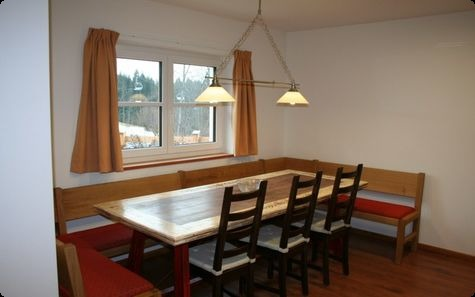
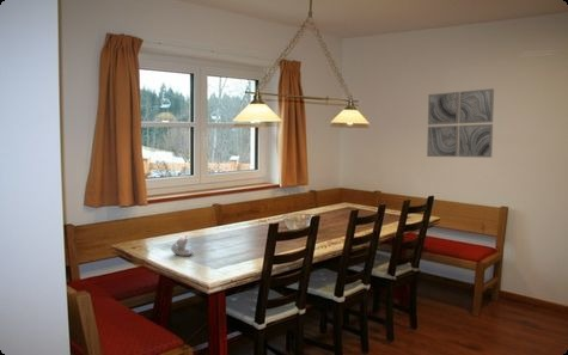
+ candle [170,234,195,257]
+ wall art [426,87,495,159]
